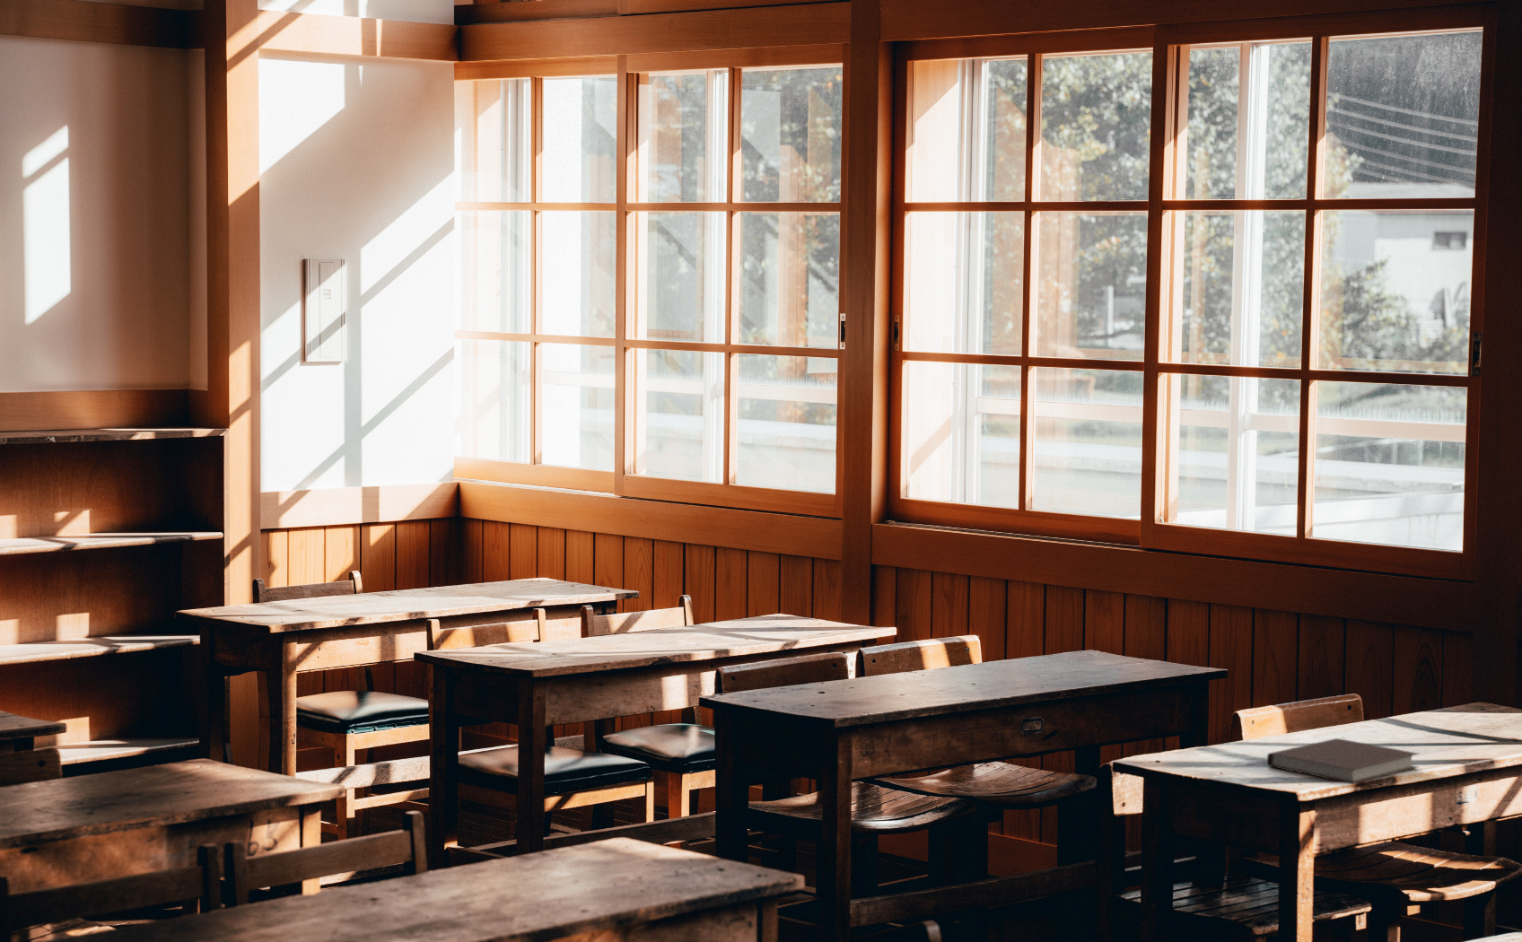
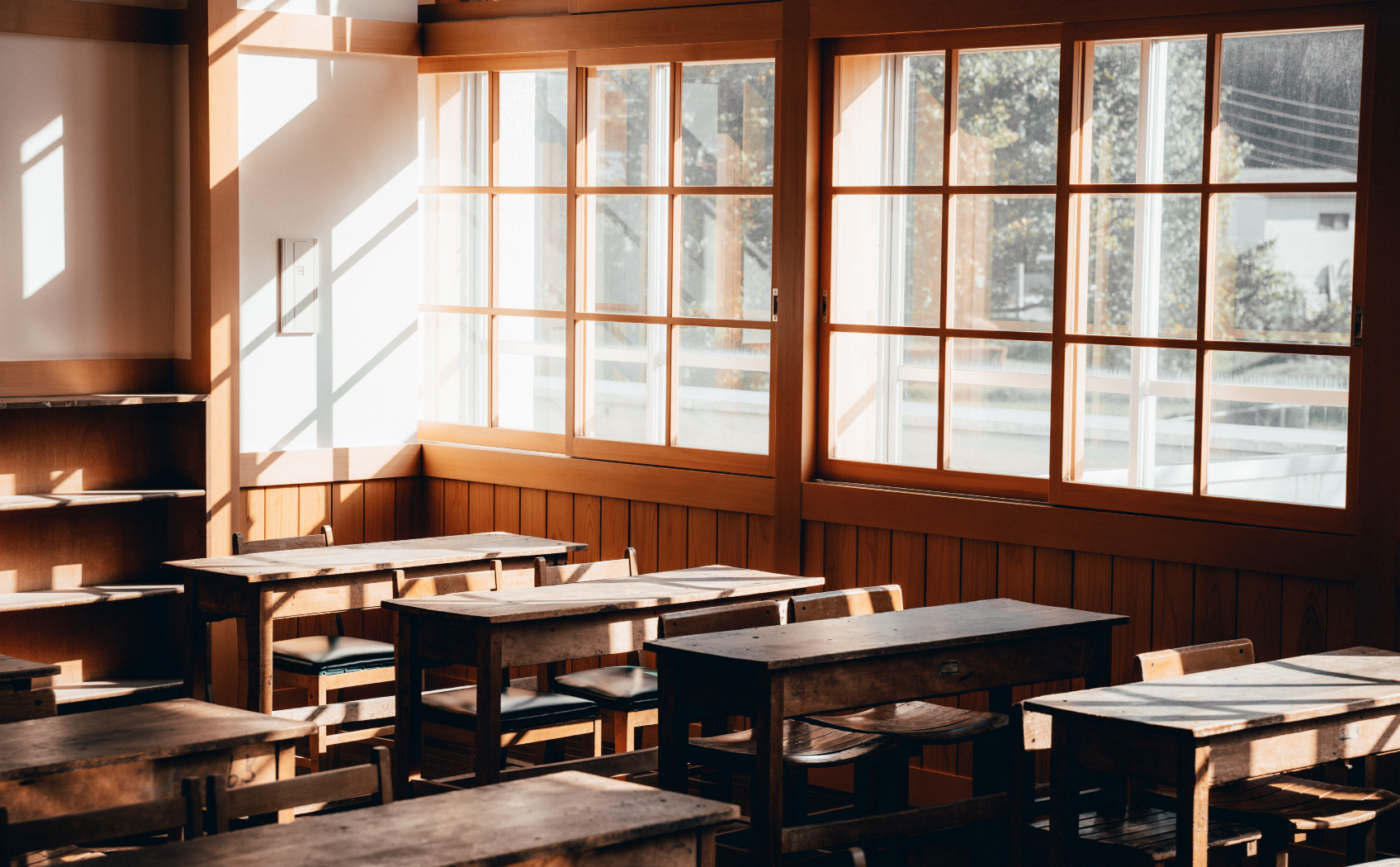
- notebook [1267,738,1420,784]
